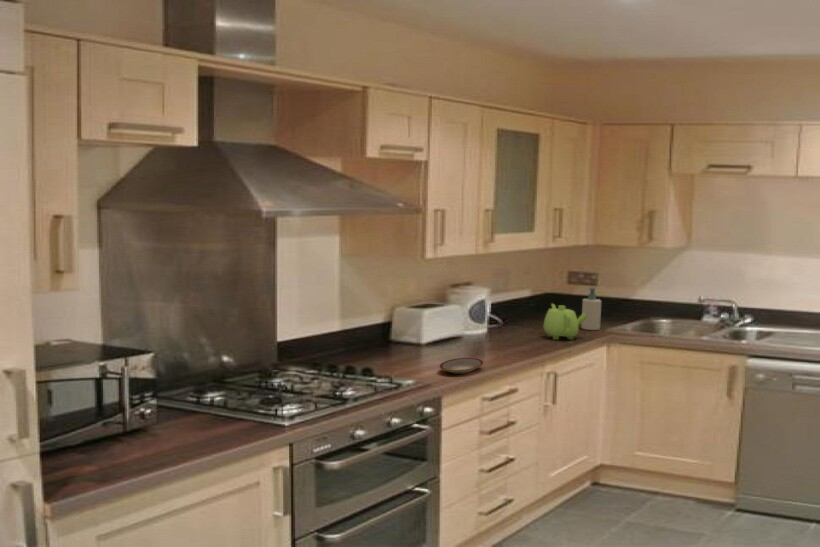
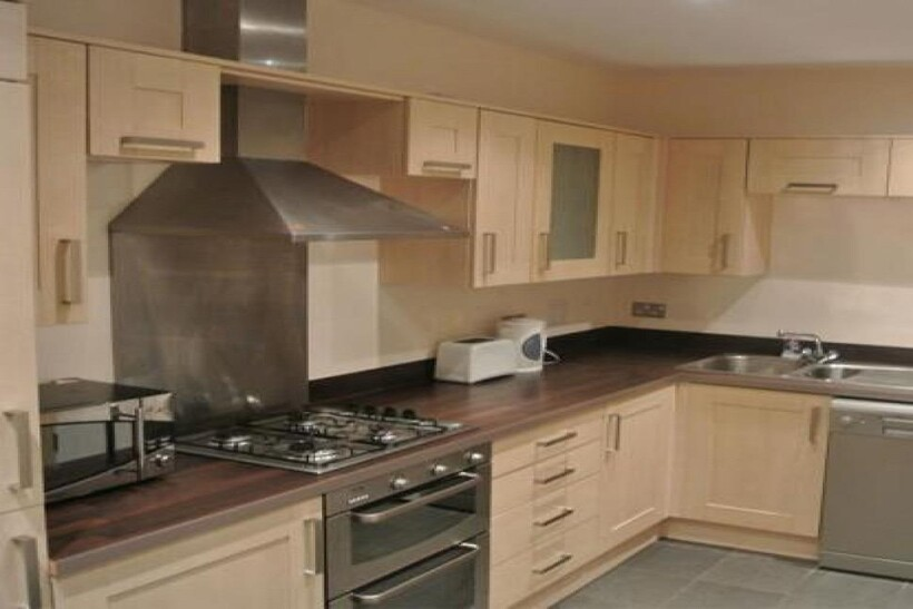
- teapot [543,303,588,341]
- plate [439,357,484,375]
- soap bottle [580,286,602,331]
